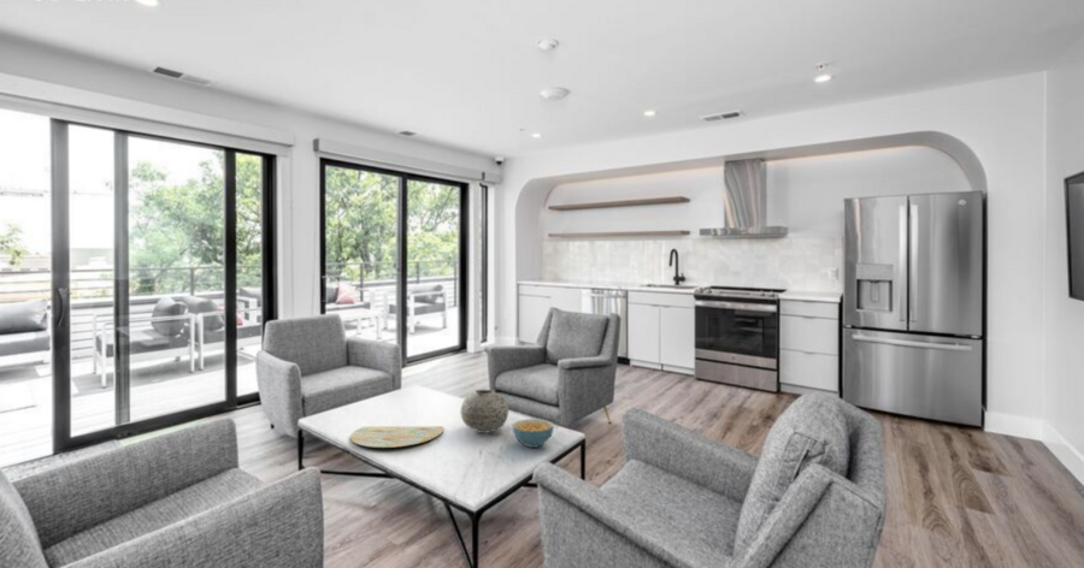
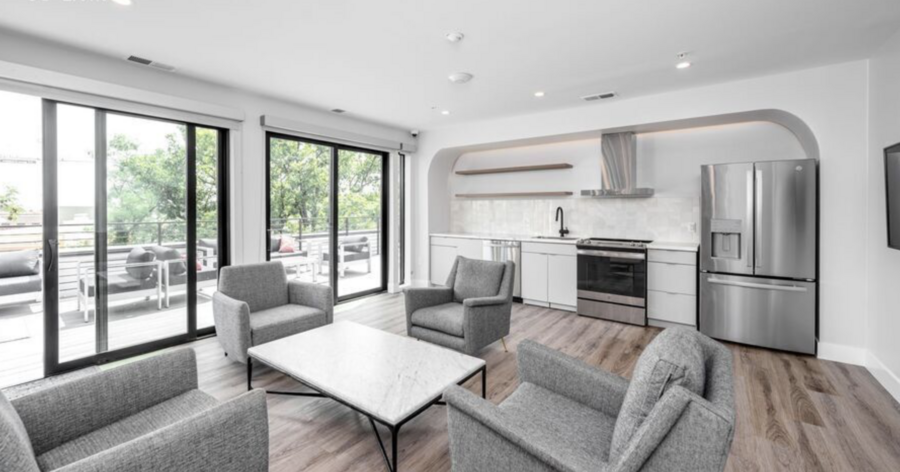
- vase [460,389,509,434]
- decorative tray [349,425,444,449]
- cereal bowl [511,418,555,449]
